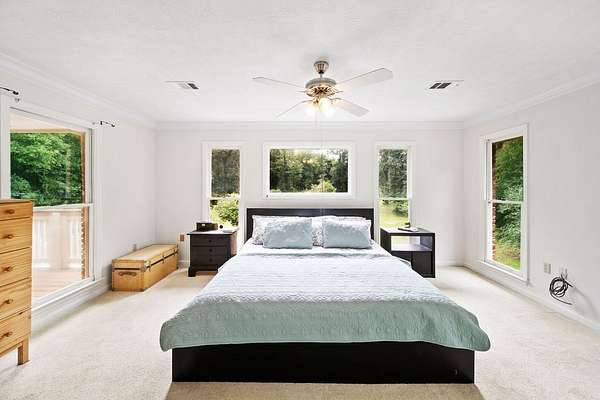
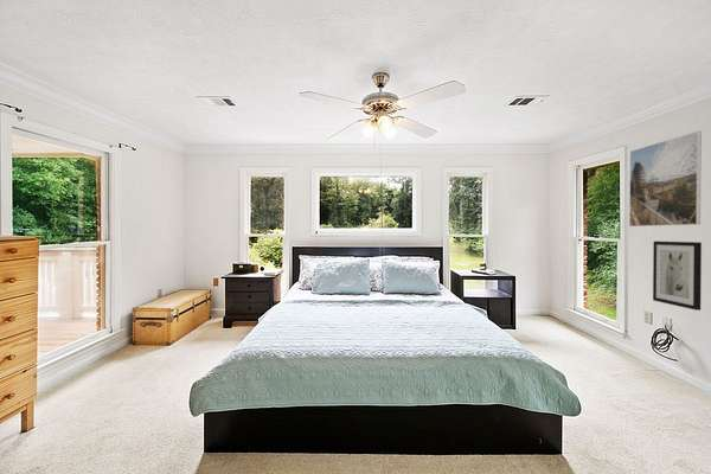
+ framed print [628,130,703,228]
+ wall art [652,241,703,312]
